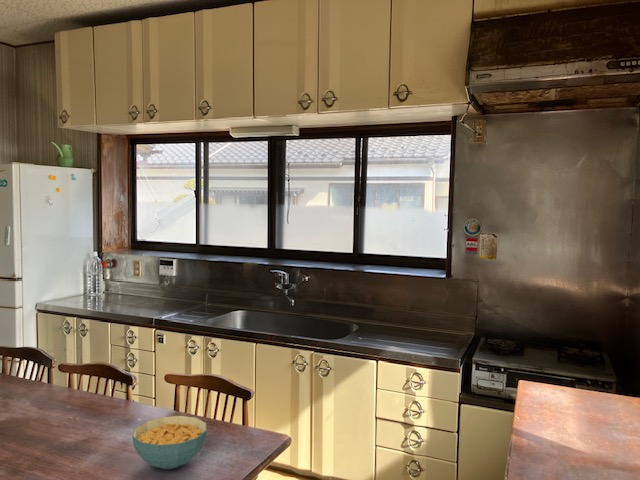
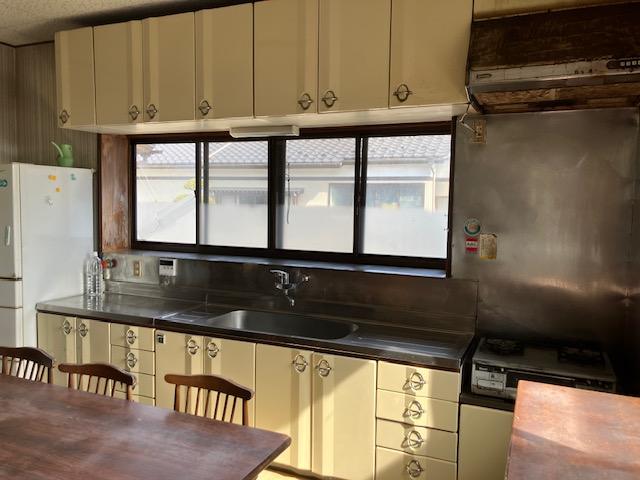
- cereal bowl [131,415,208,470]
